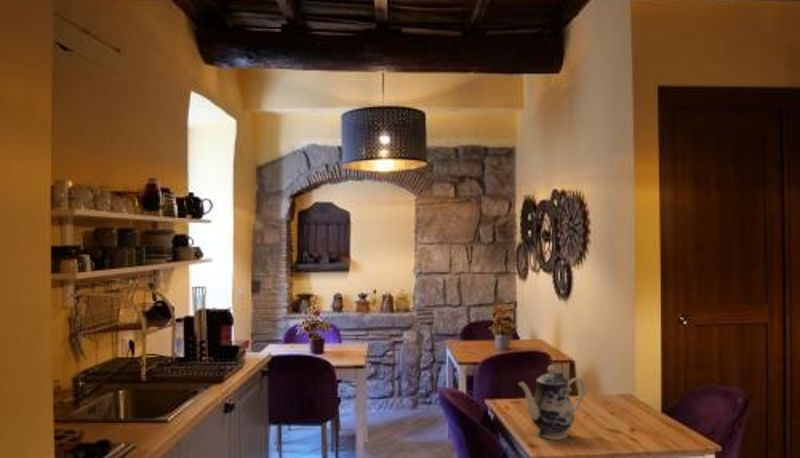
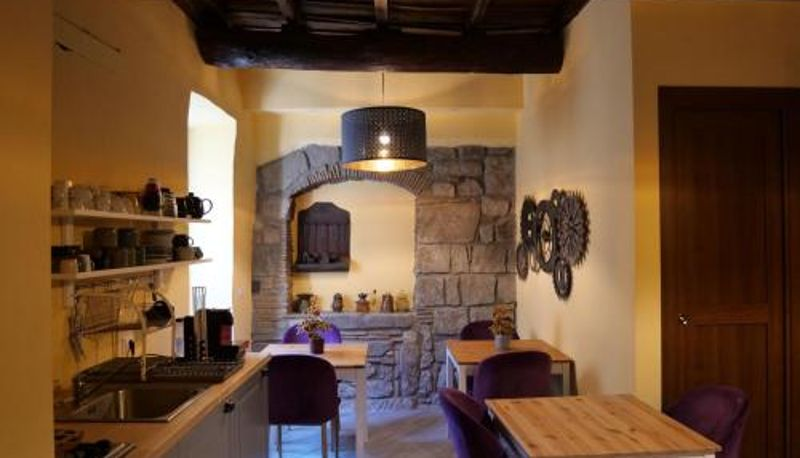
- teapot [518,364,586,441]
